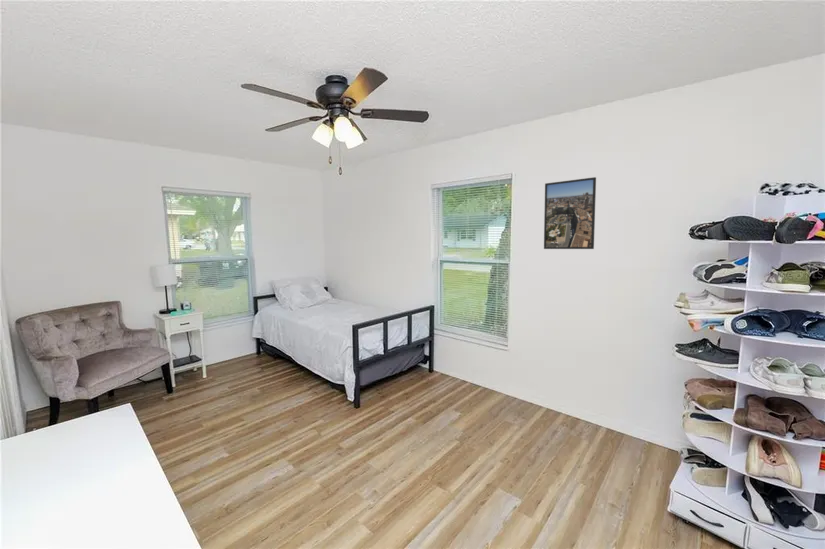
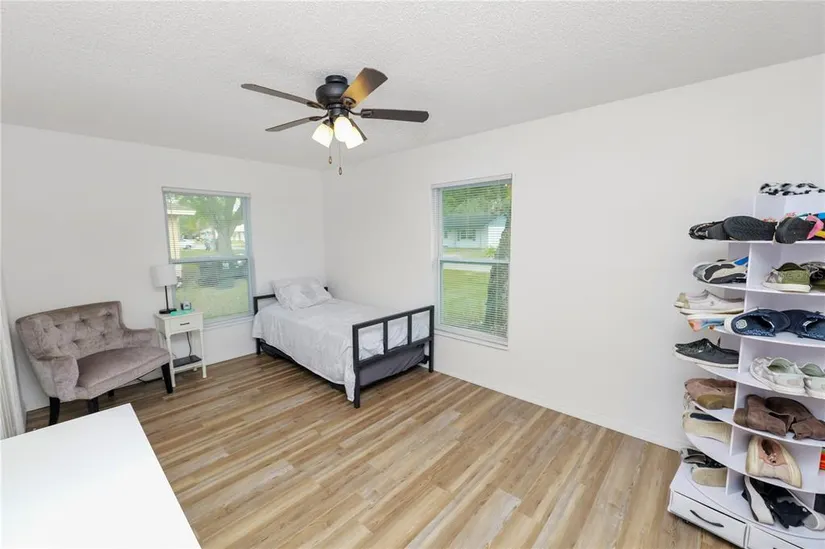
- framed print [543,176,597,250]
